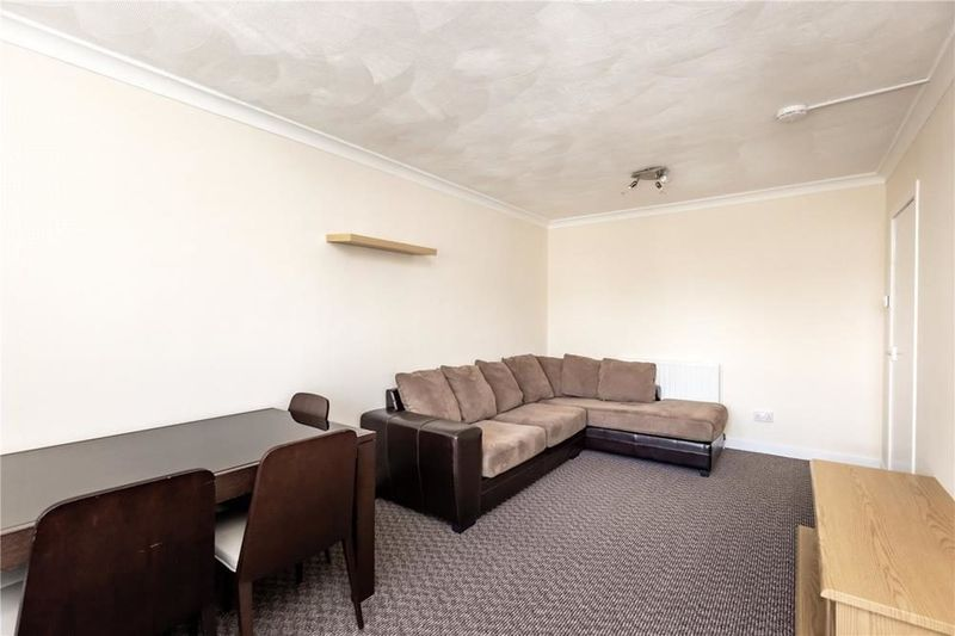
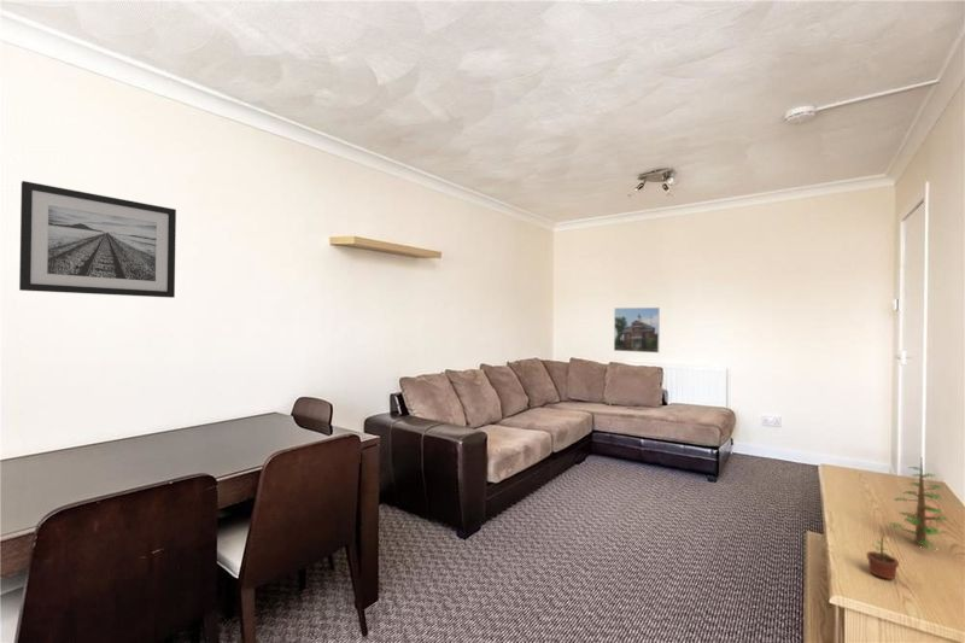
+ plant [865,458,949,580]
+ wall art [18,180,177,299]
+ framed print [613,306,661,353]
